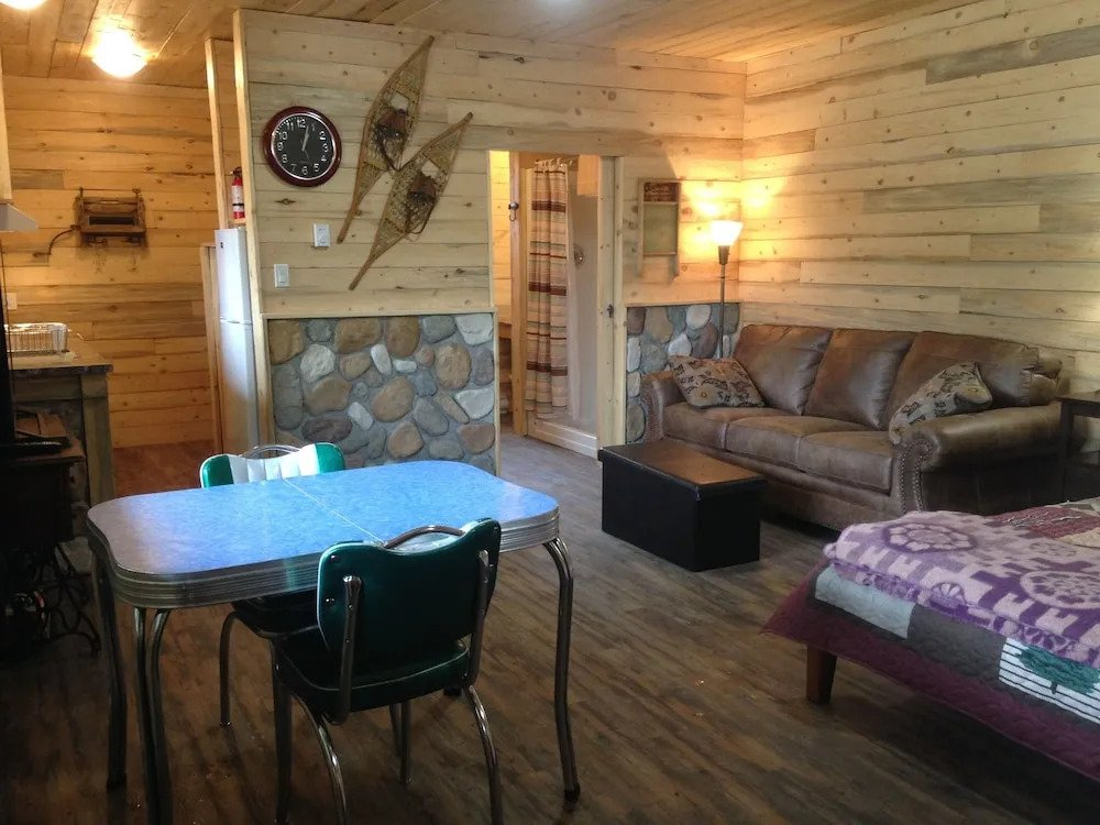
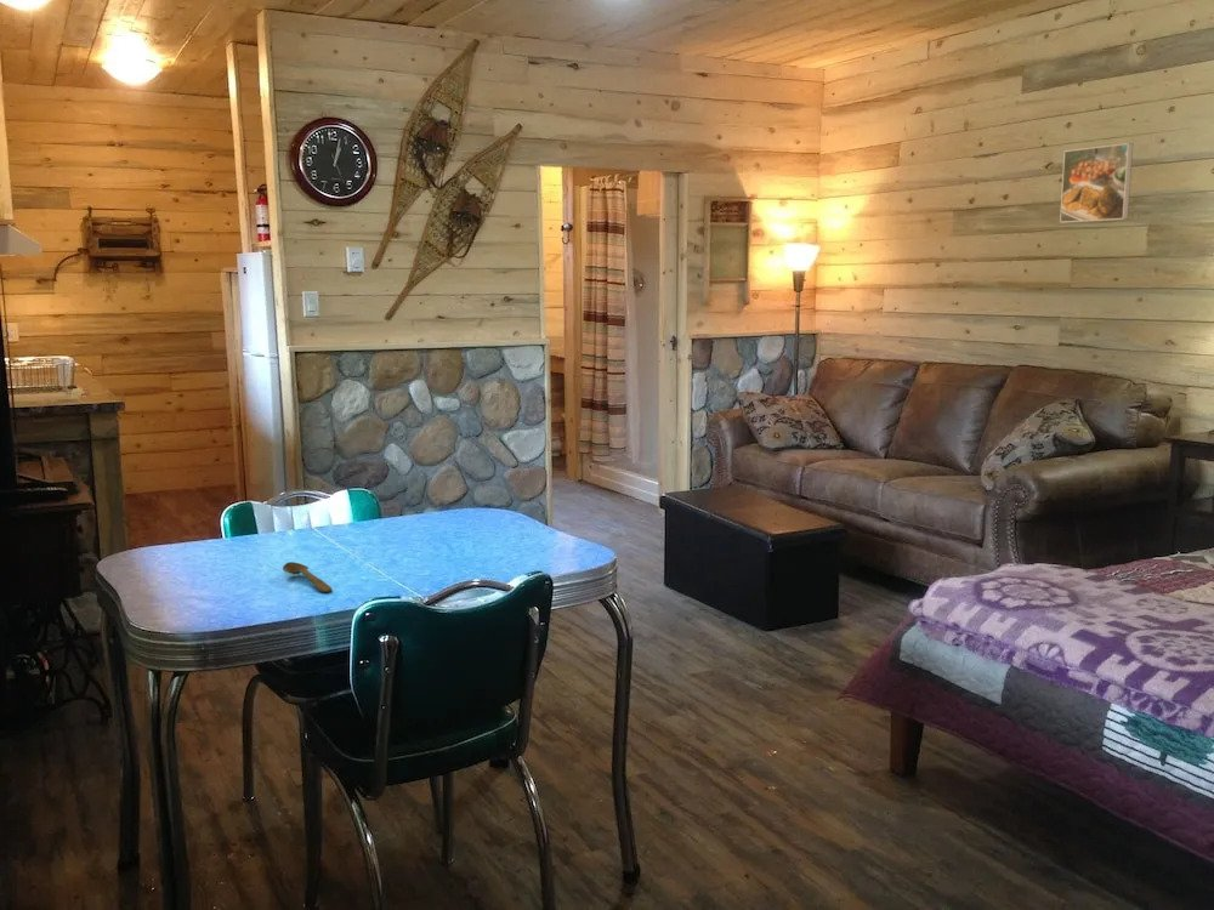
+ spoon [282,561,333,593]
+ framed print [1059,142,1134,223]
